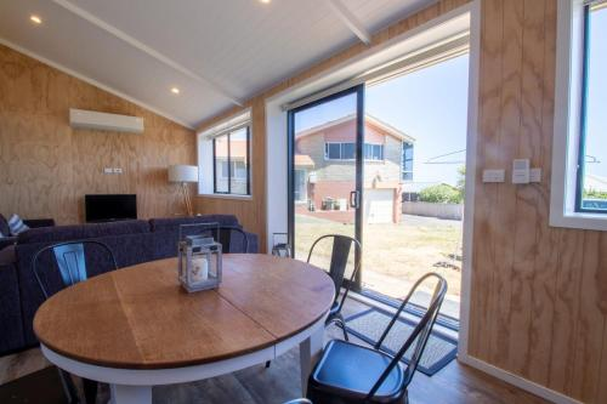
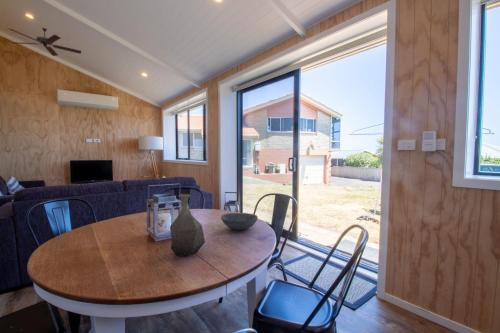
+ vase [169,193,206,257]
+ bowl [220,212,259,231]
+ ceiling fan [6,27,82,57]
